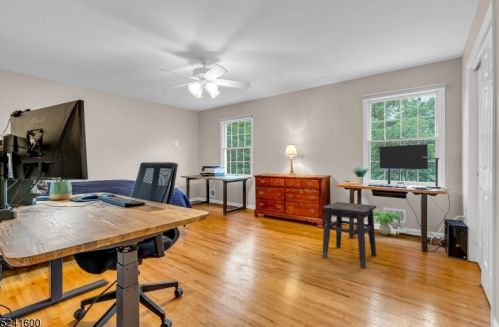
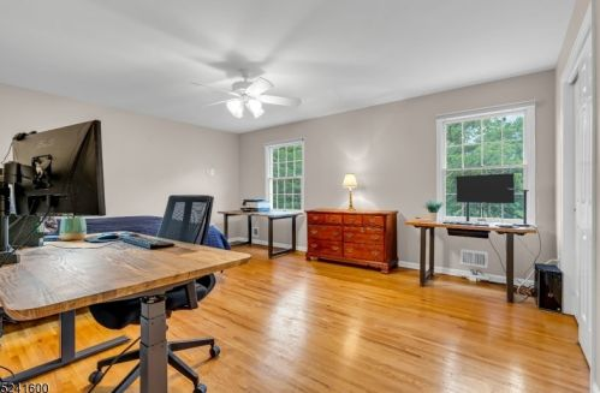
- decorative plant [373,211,401,236]
- side table [321,201,377,269]
